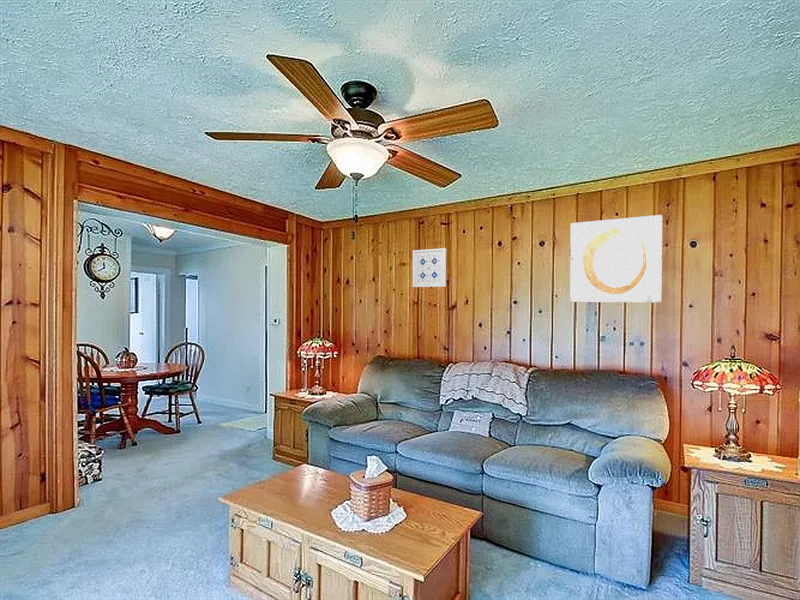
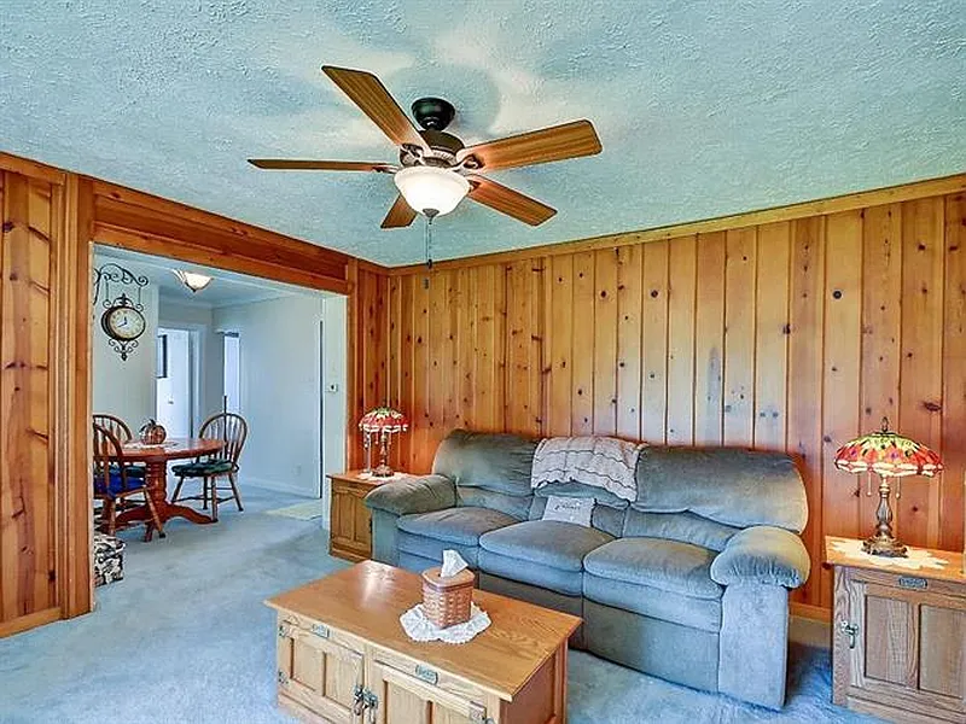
- wall art [412,247,447,288]
- wall art [569,214,663,304]
